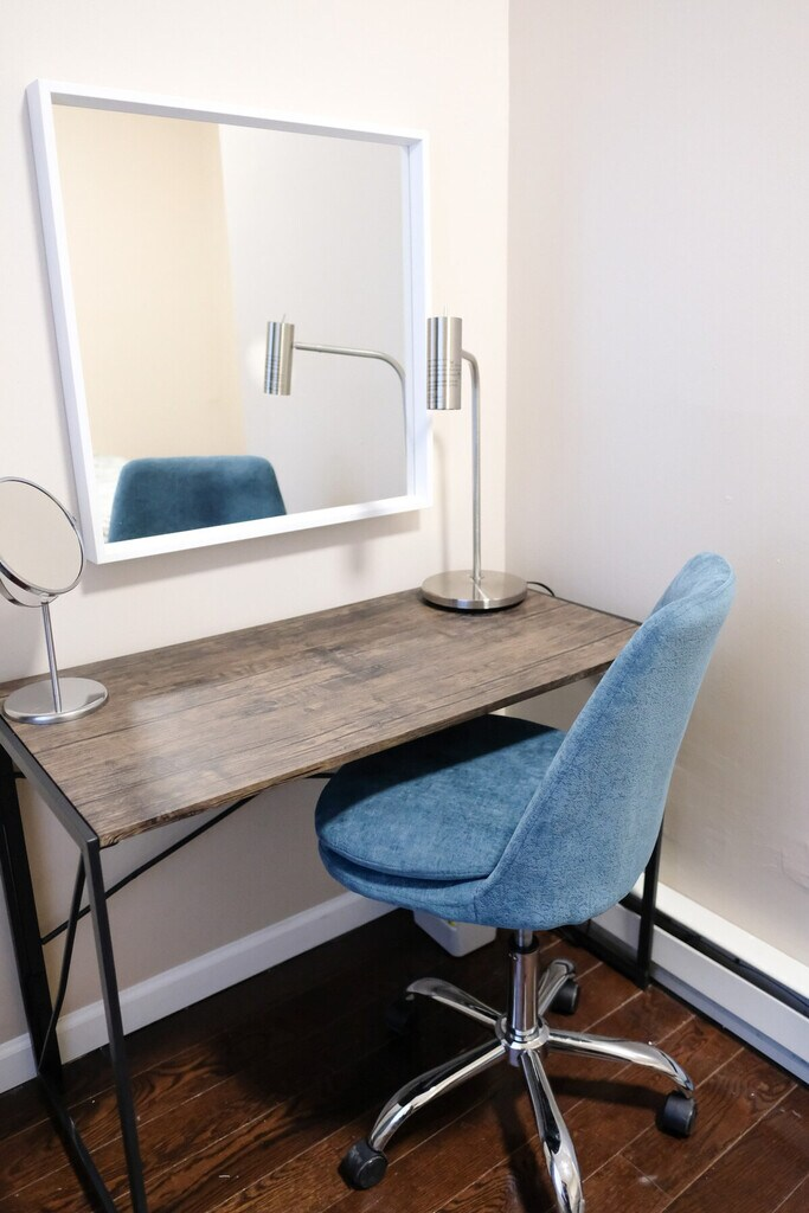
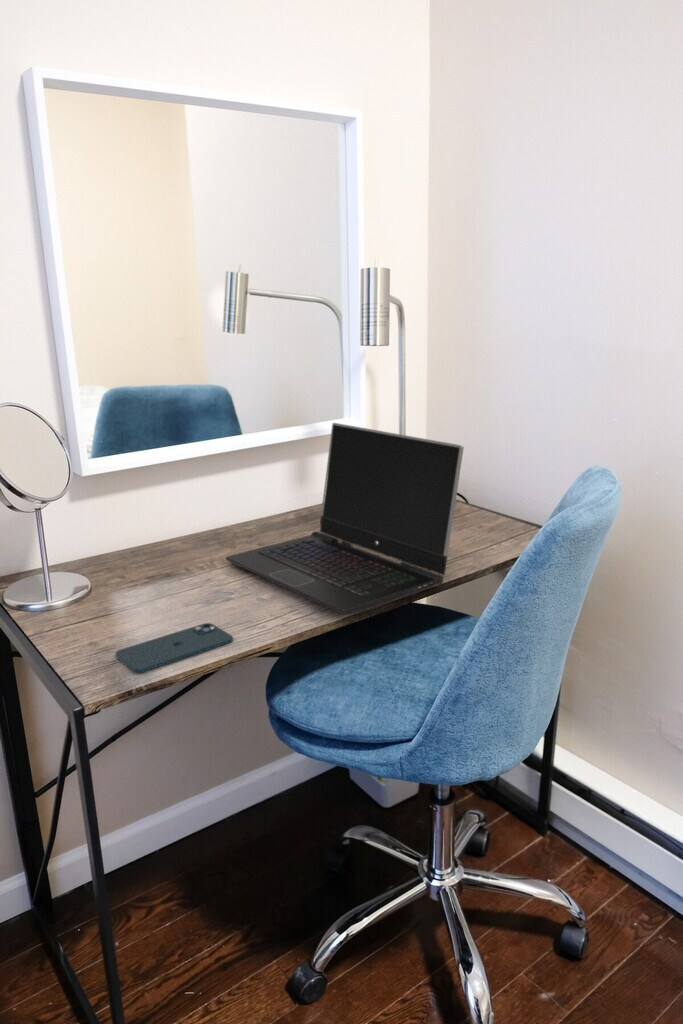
+ smartphone [114,622,234,673]
+ laptop computer [225,422,465,615]
